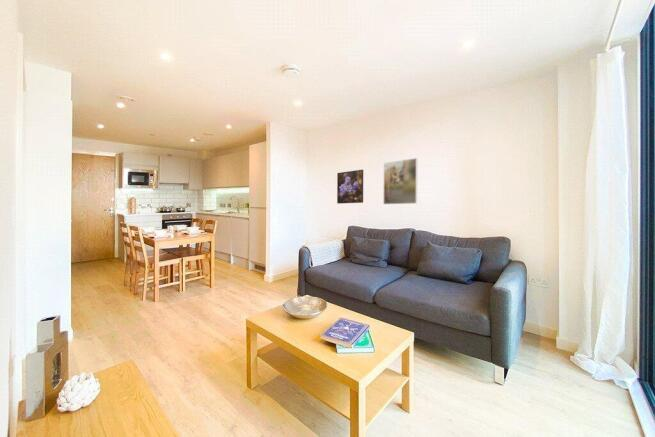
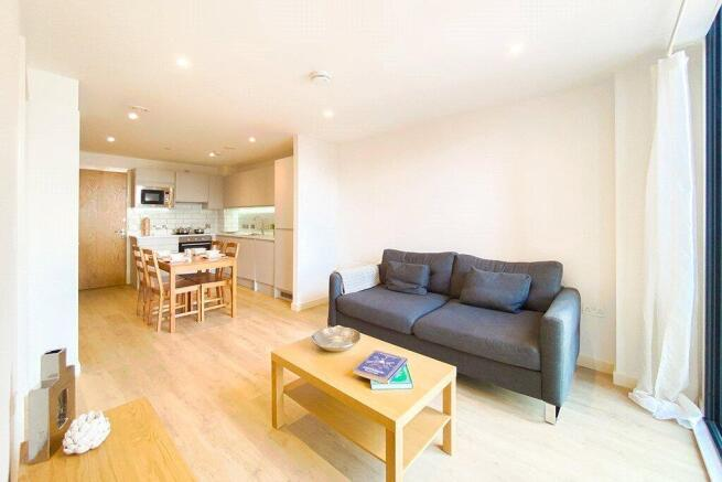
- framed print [382,157,419,205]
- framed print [336,169,364,205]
